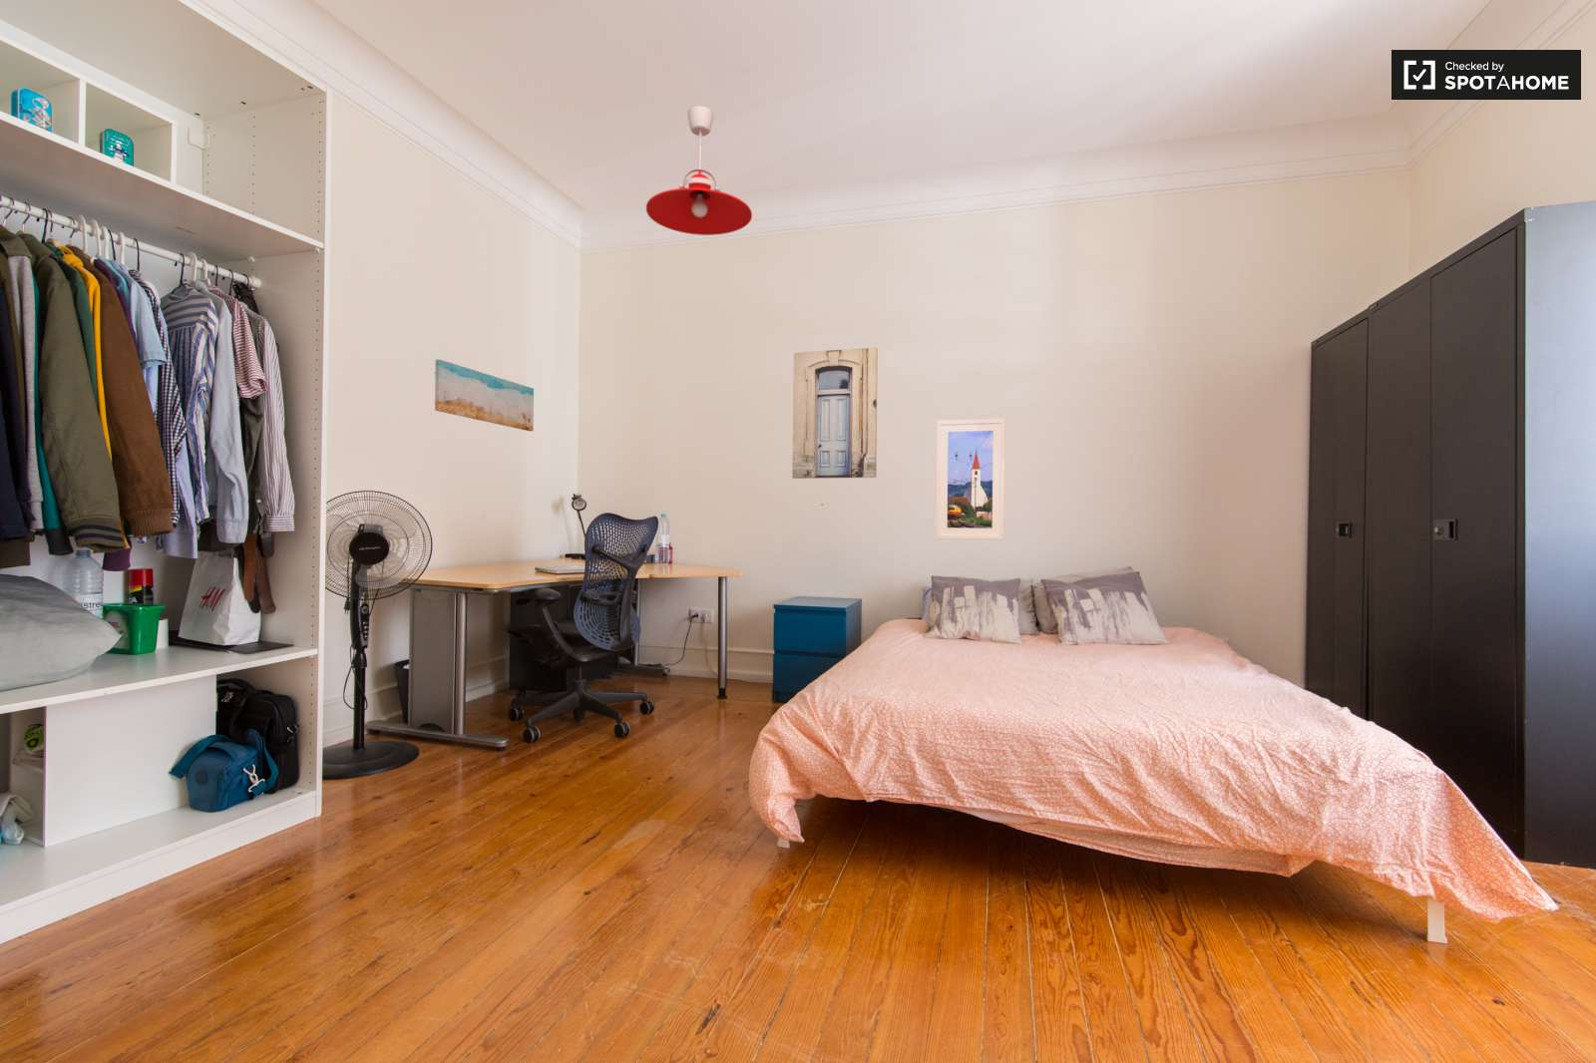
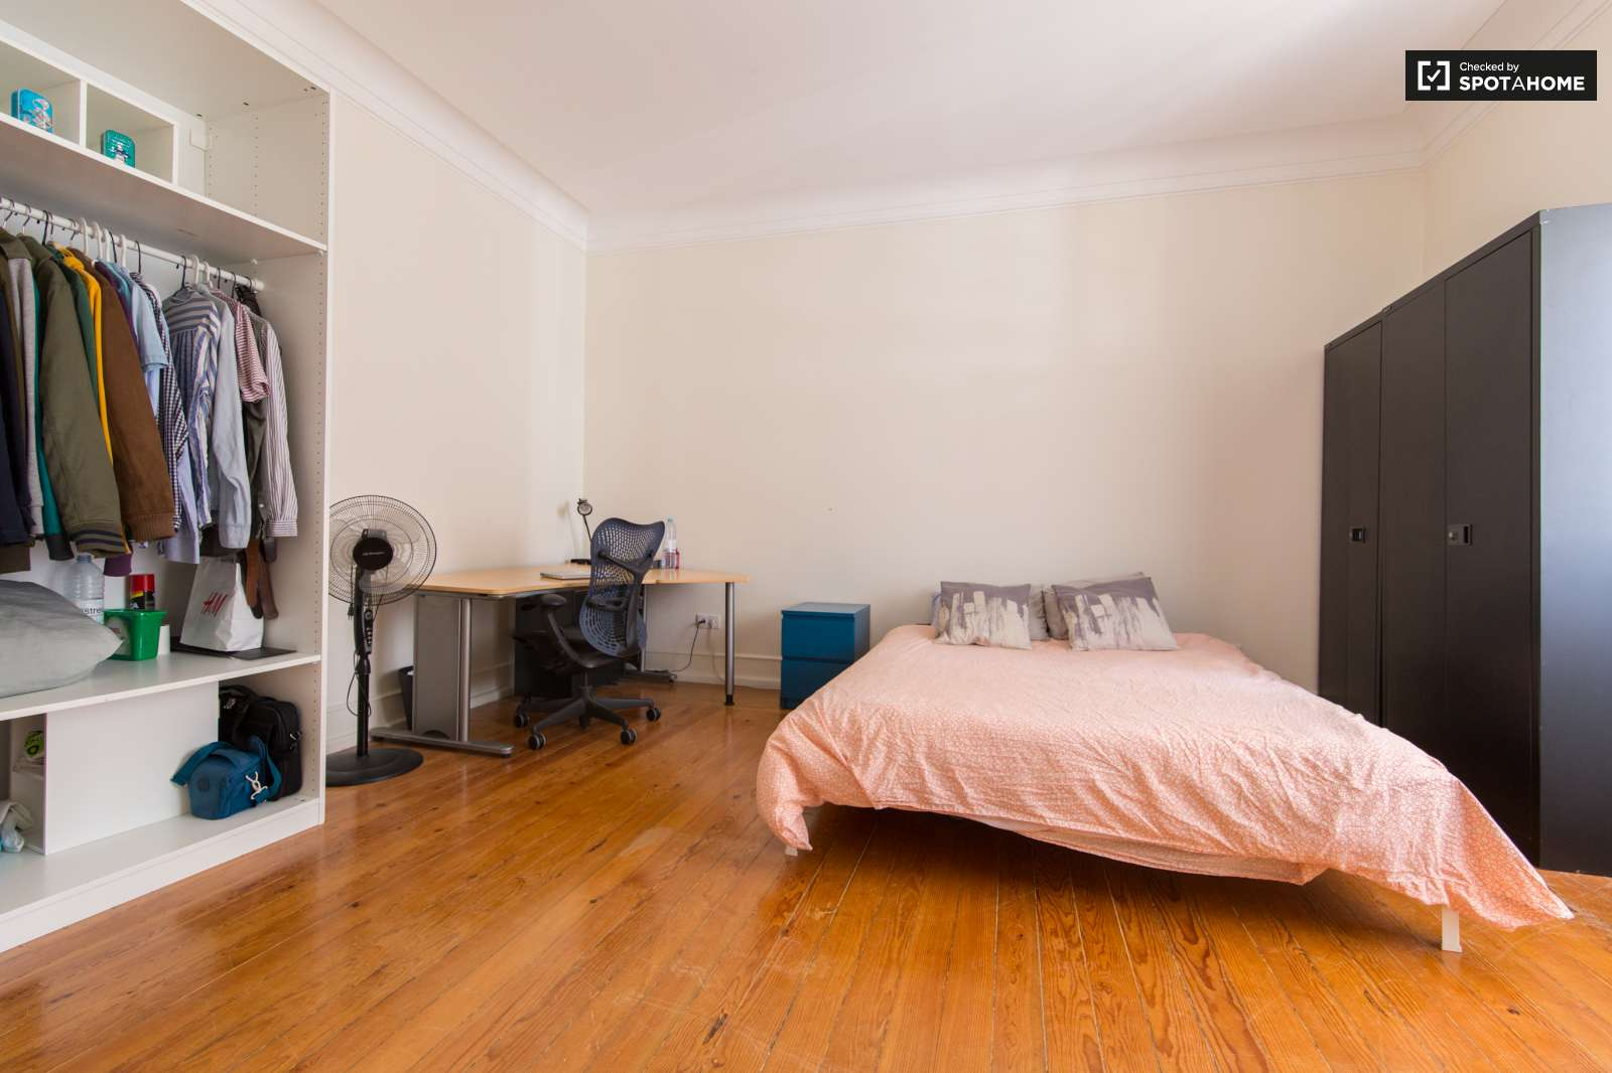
- pendant light [646,104,754,236]
- wall art [791,348,879,479]
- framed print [935,418,1006,541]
- wall art [434,358,535,432]
